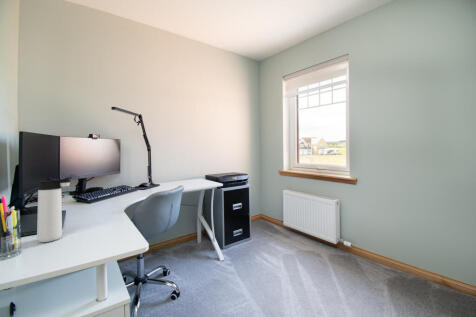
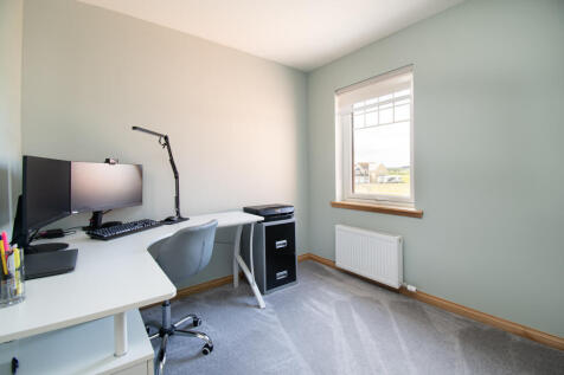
- thermos bottle [36,176,74,243]
